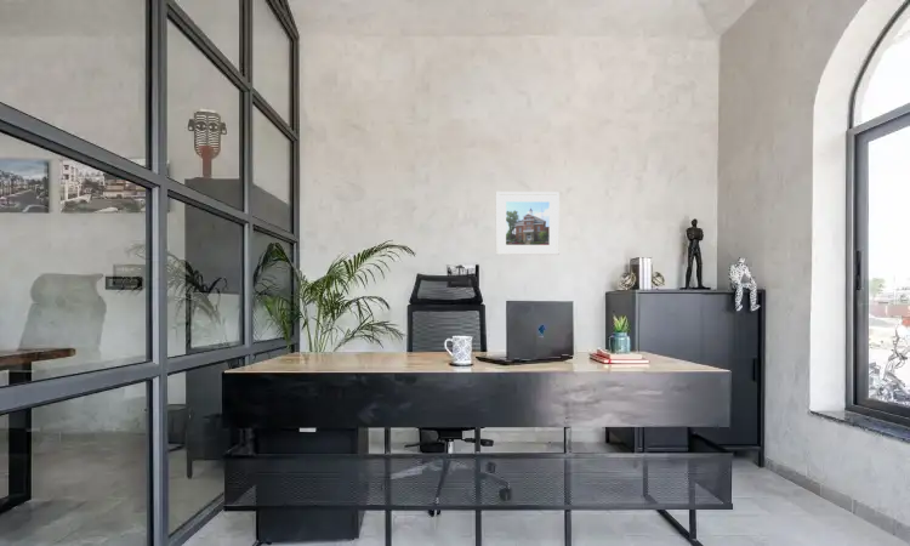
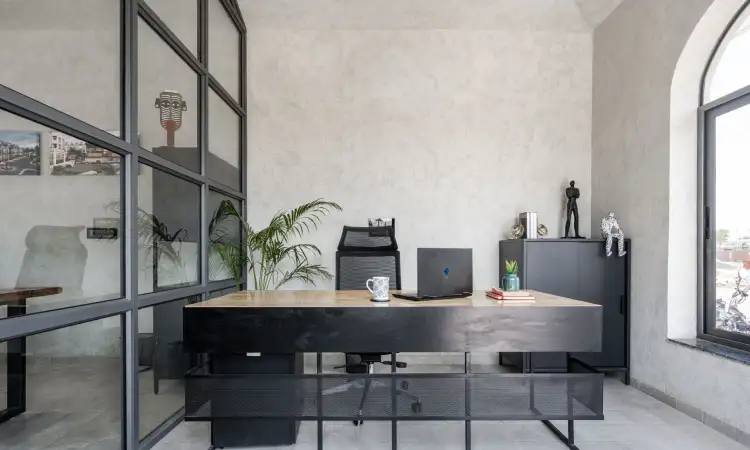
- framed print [495,190,561,256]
